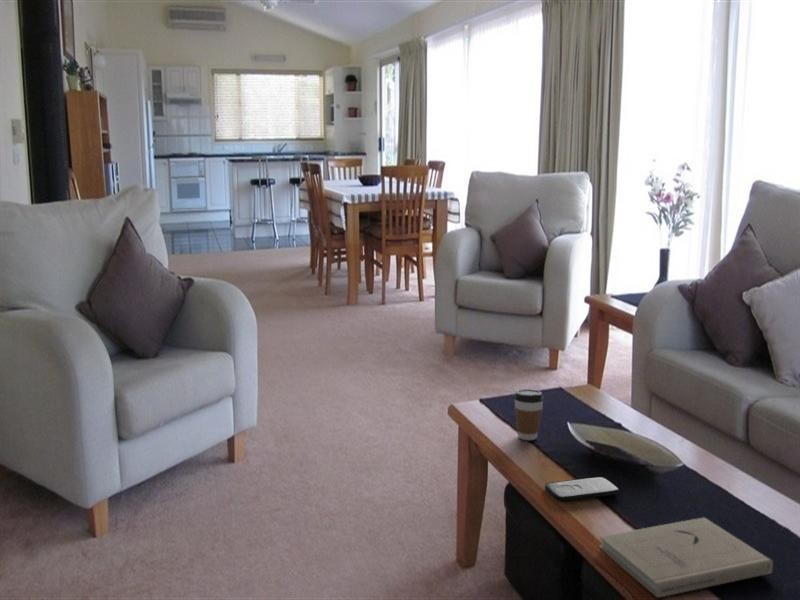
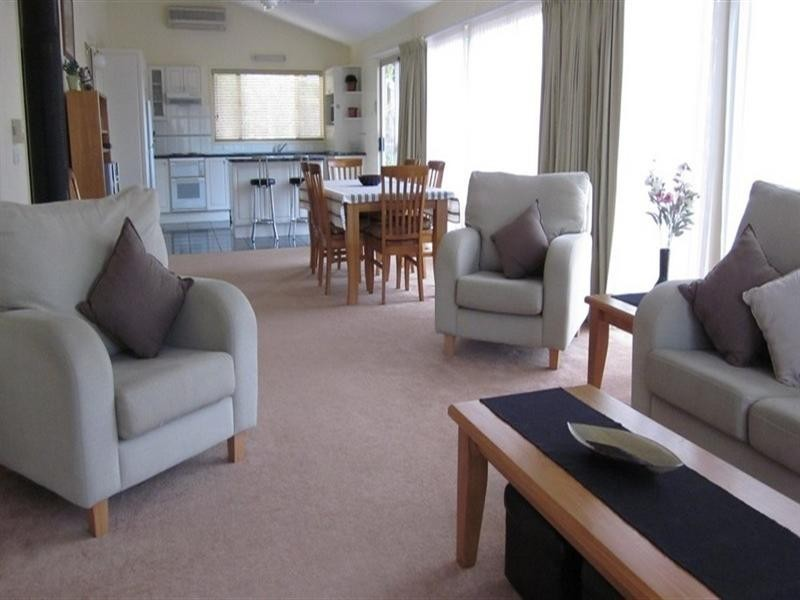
- book [598,517,774,599]
- smartphone [544,476,620,502]
- coffee cup [513,388,545,441]
